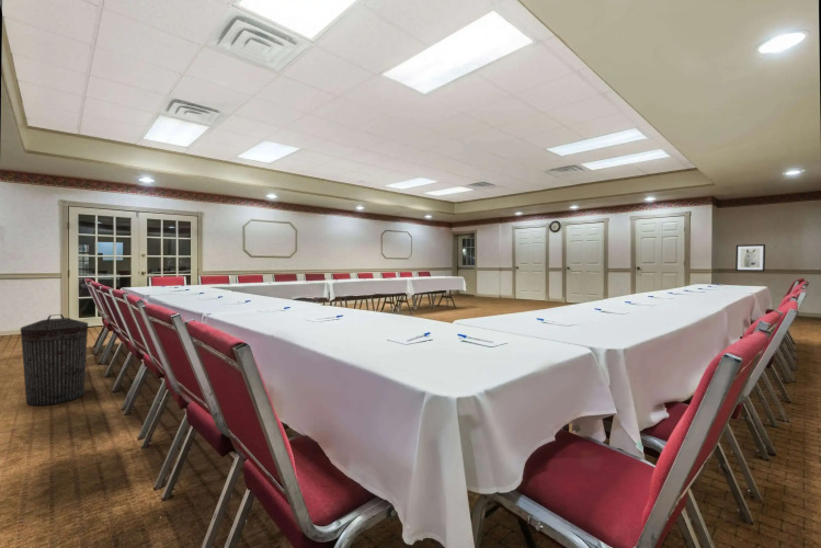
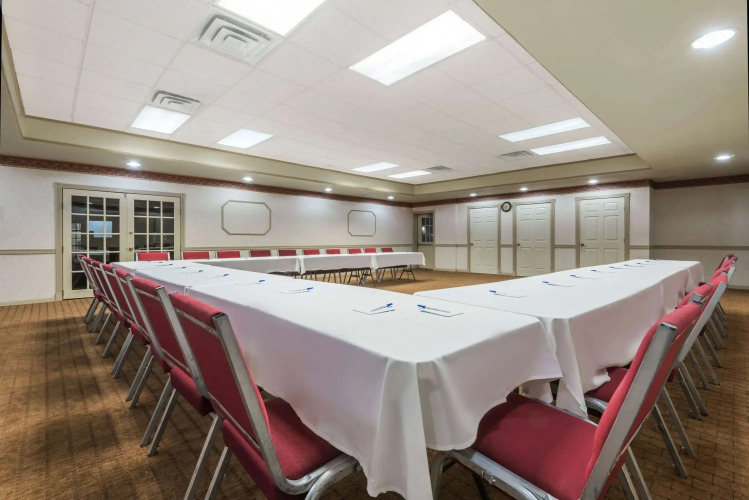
- trash can [20,313,89,407]
- wall art [734,243,766,273]
